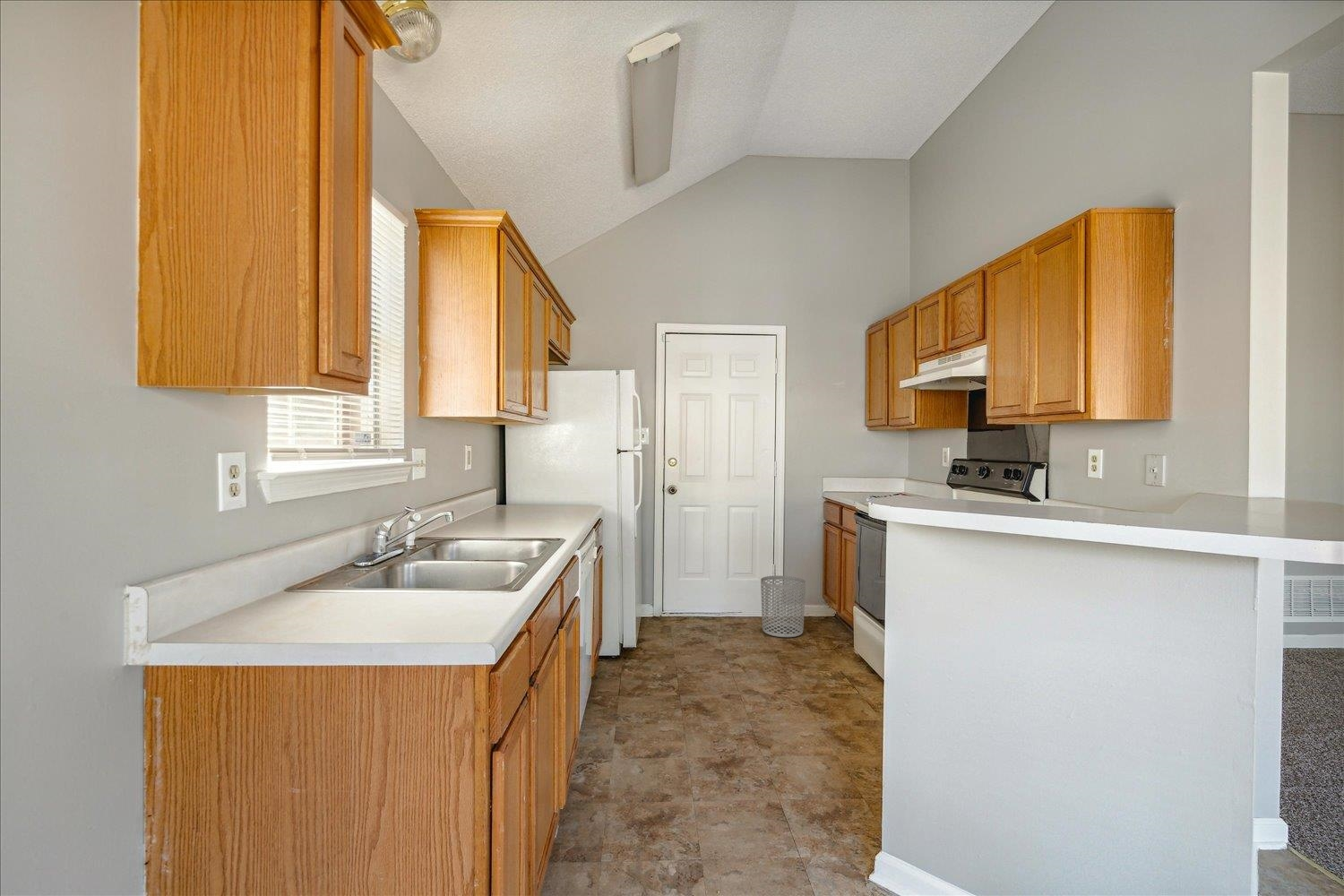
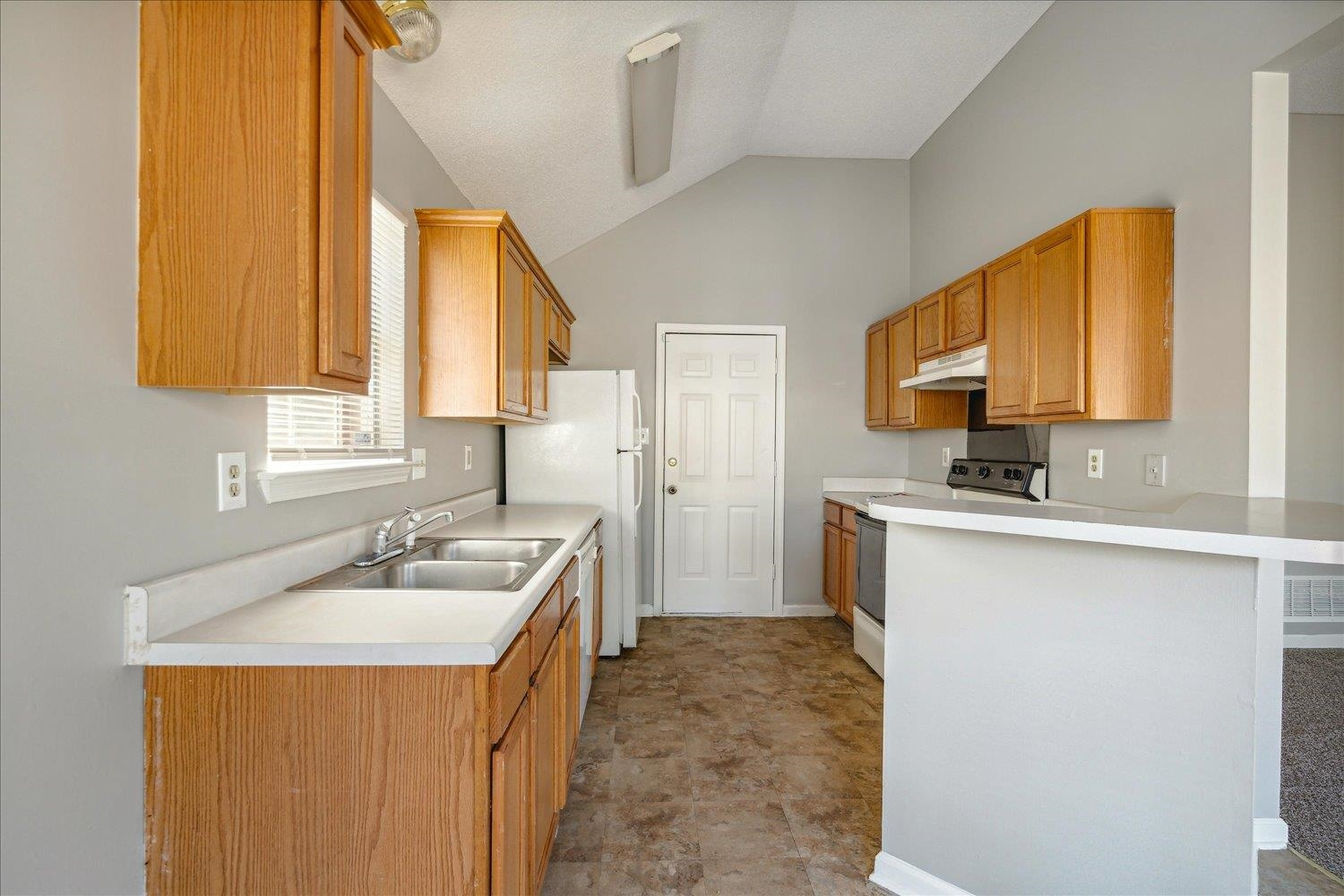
- waste bin [760,575,806,638]
